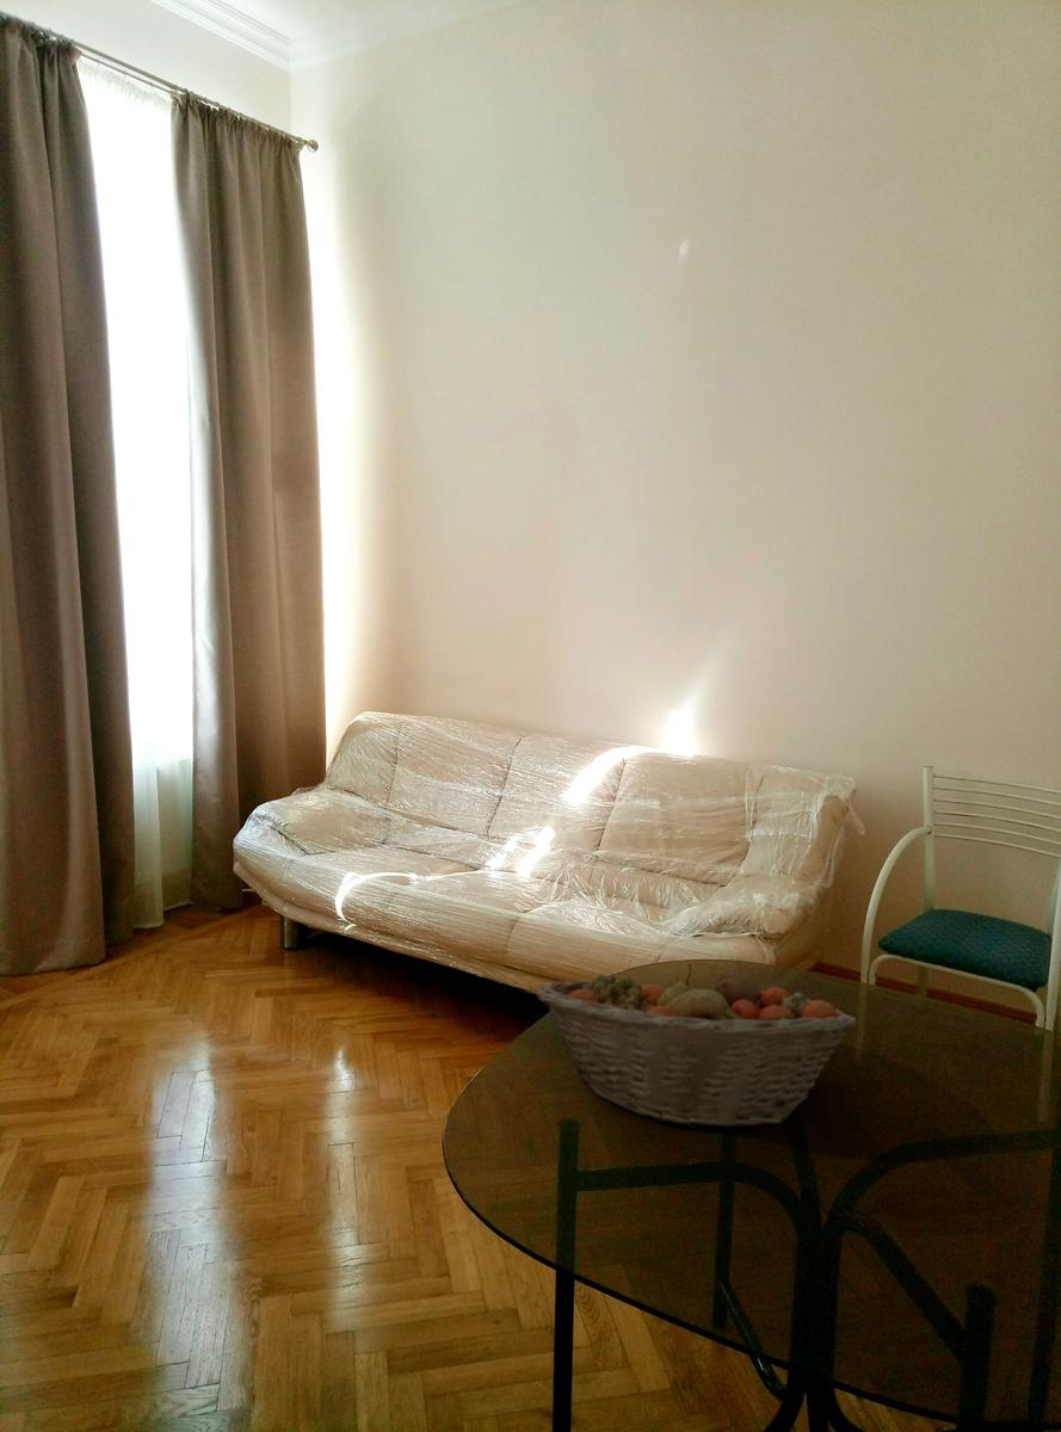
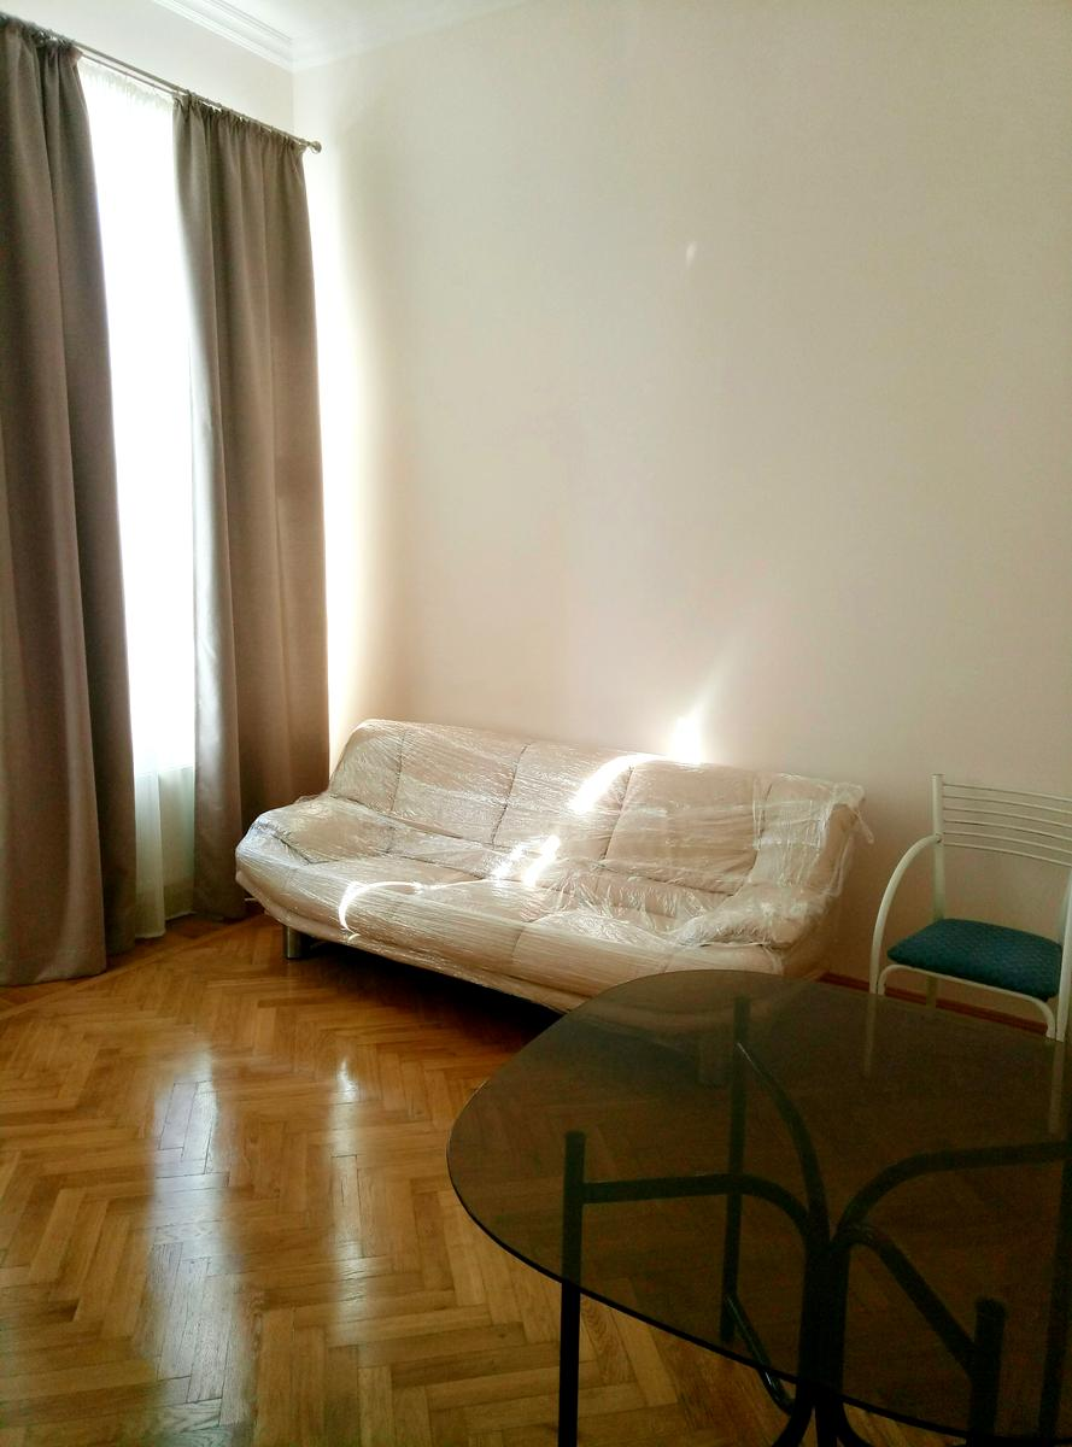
- fruit basket [535,963,857,1129]
